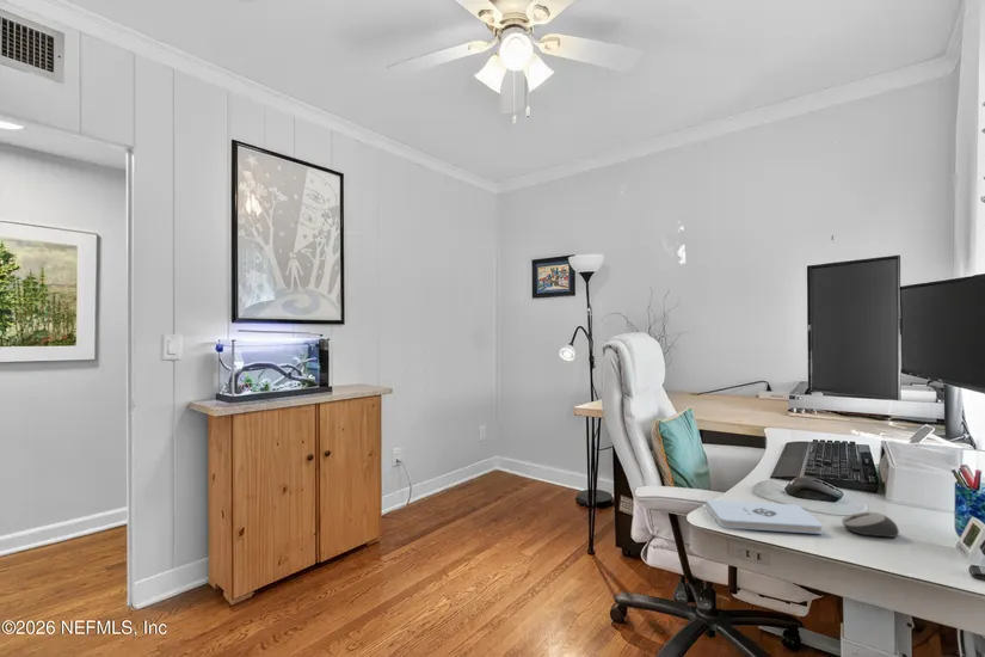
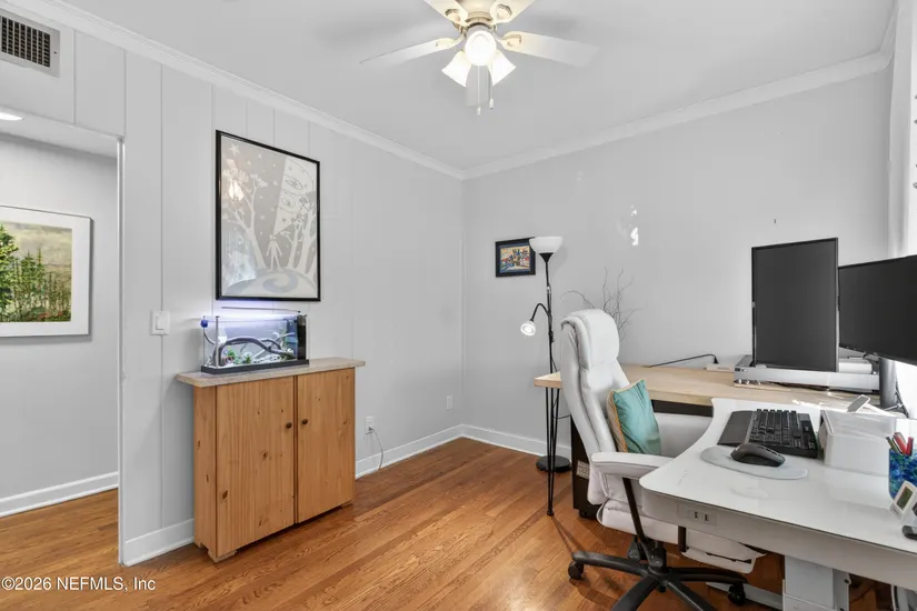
- notepad [704,498,824,535]
- computer mouse [841,510,900,539]
